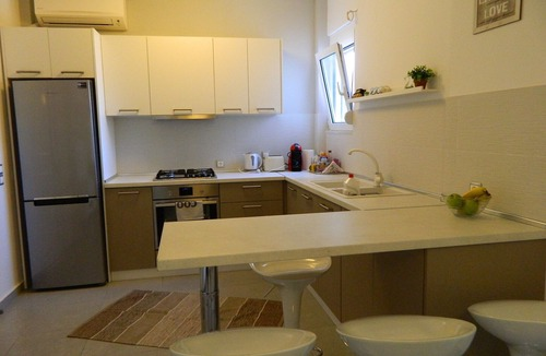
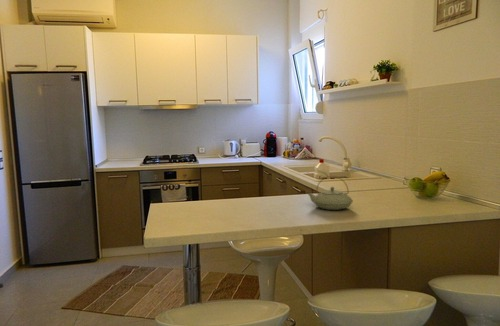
+ teapot [306,175,354,211]
